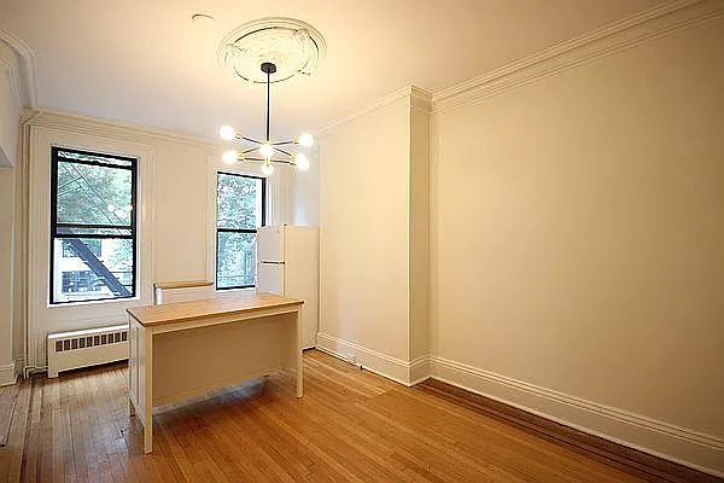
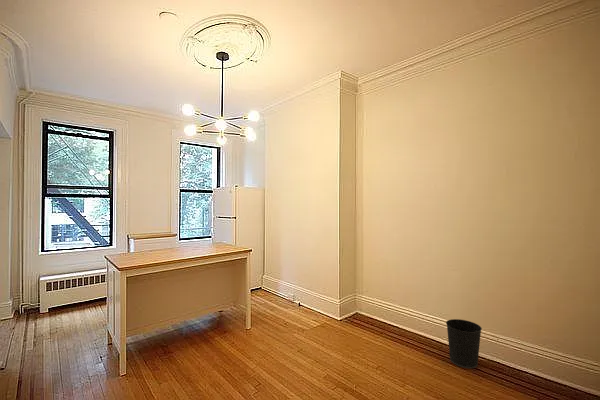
+ wastebasket [445,318,483,369]
